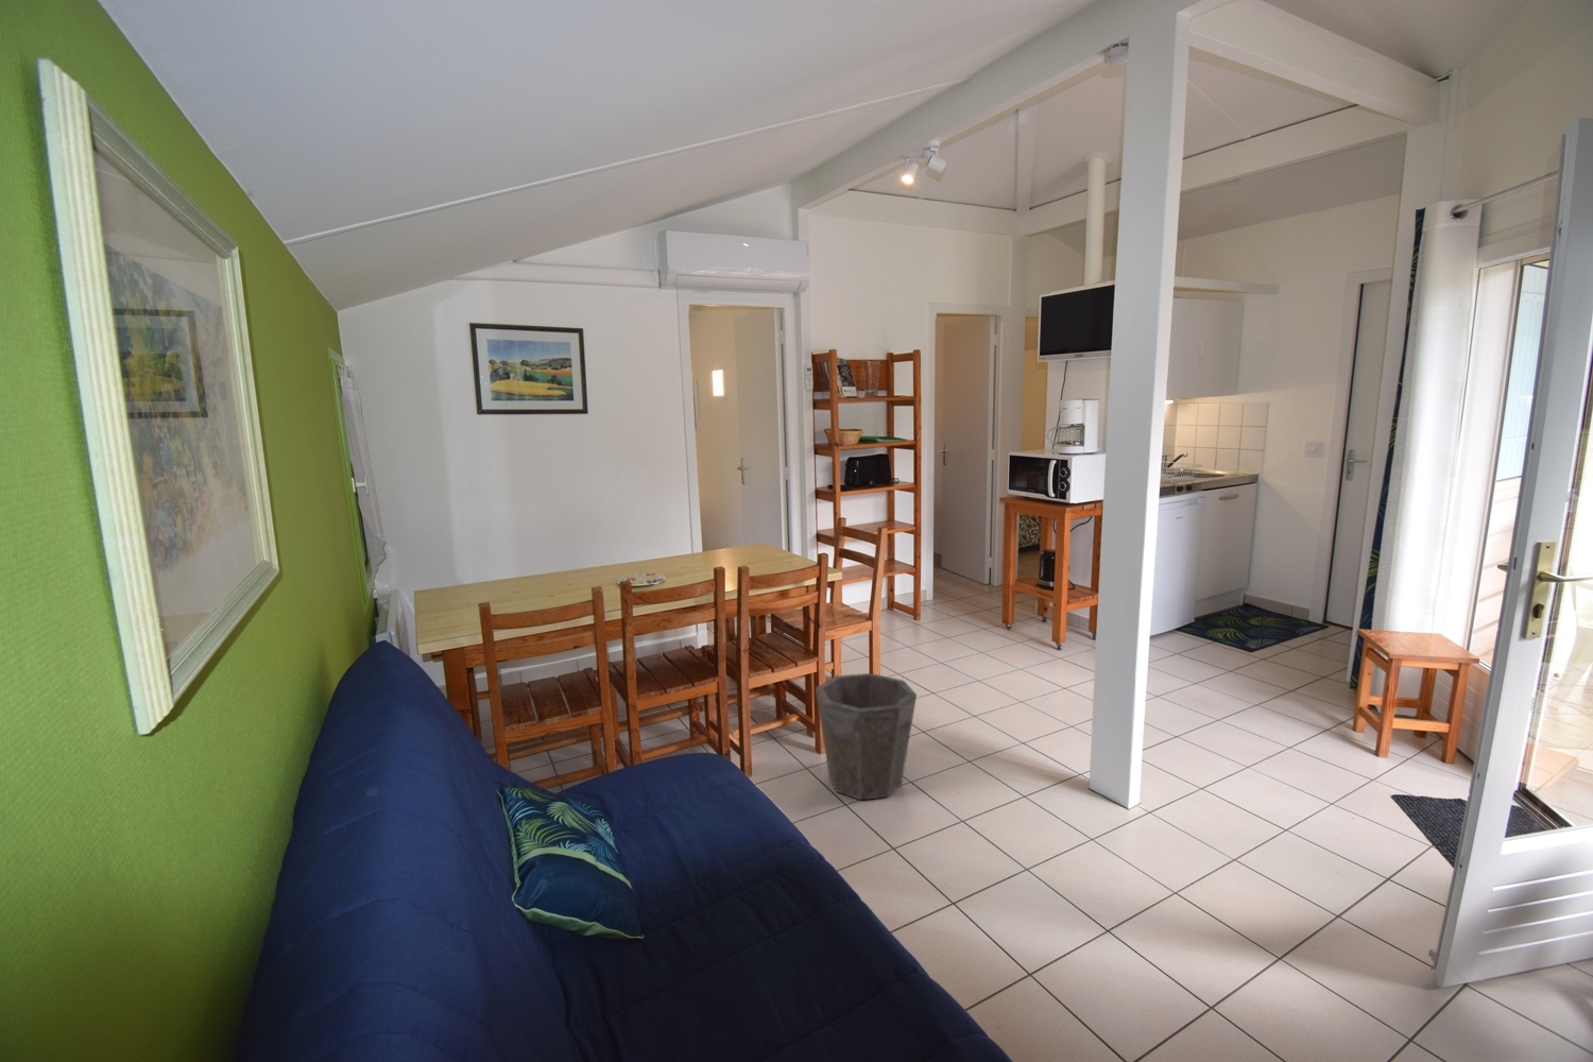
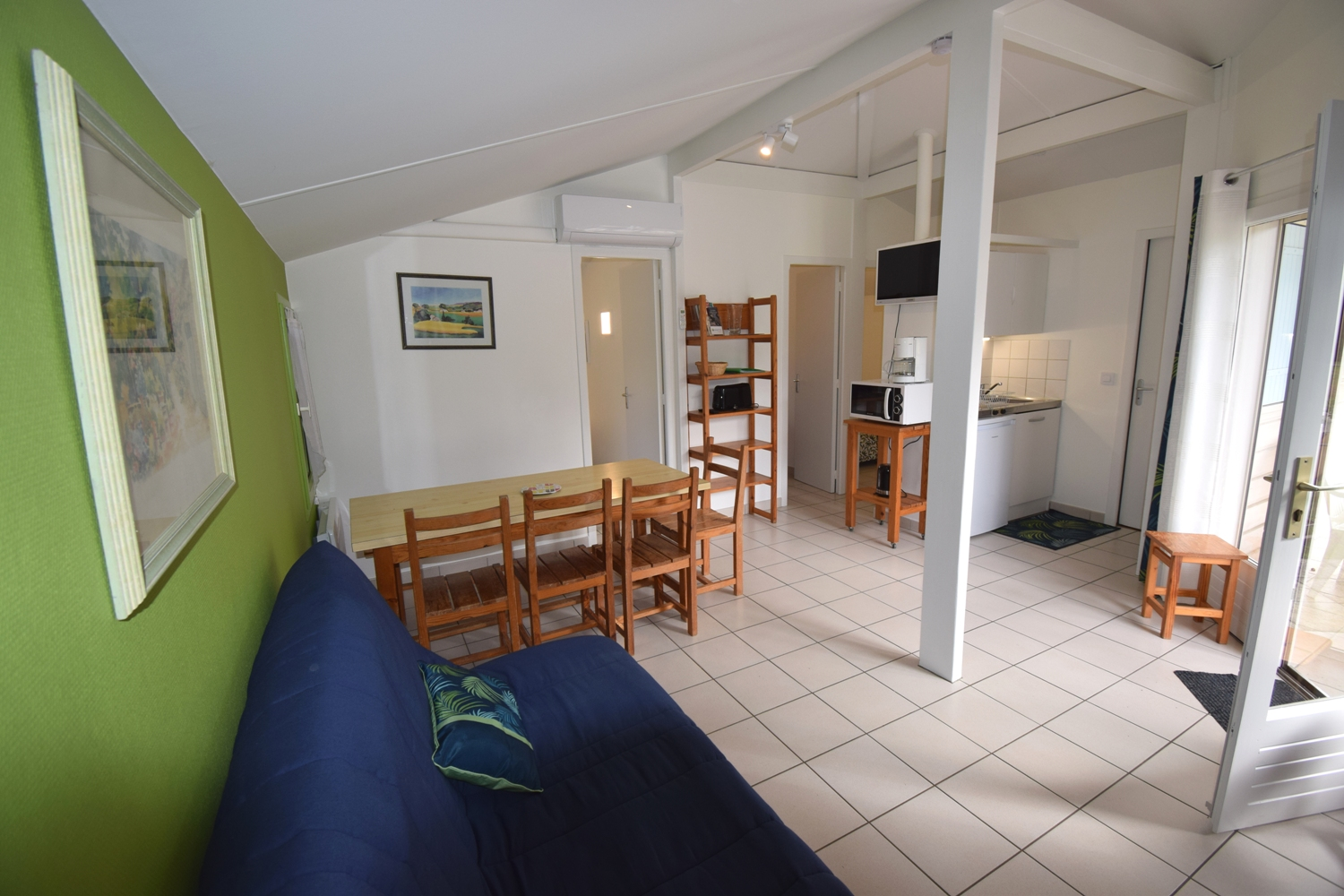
- waste bin [814,672,917,801]
